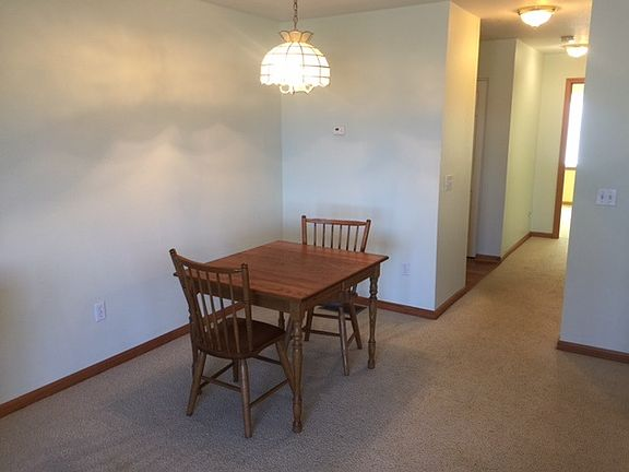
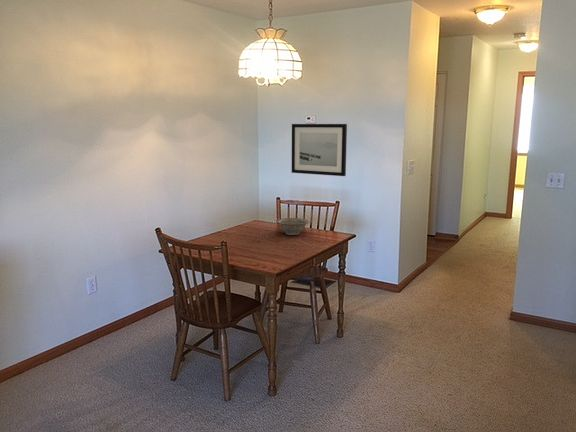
+ wall art [291,123,348,177]
+ decorative bowl [275,217,310,236]
